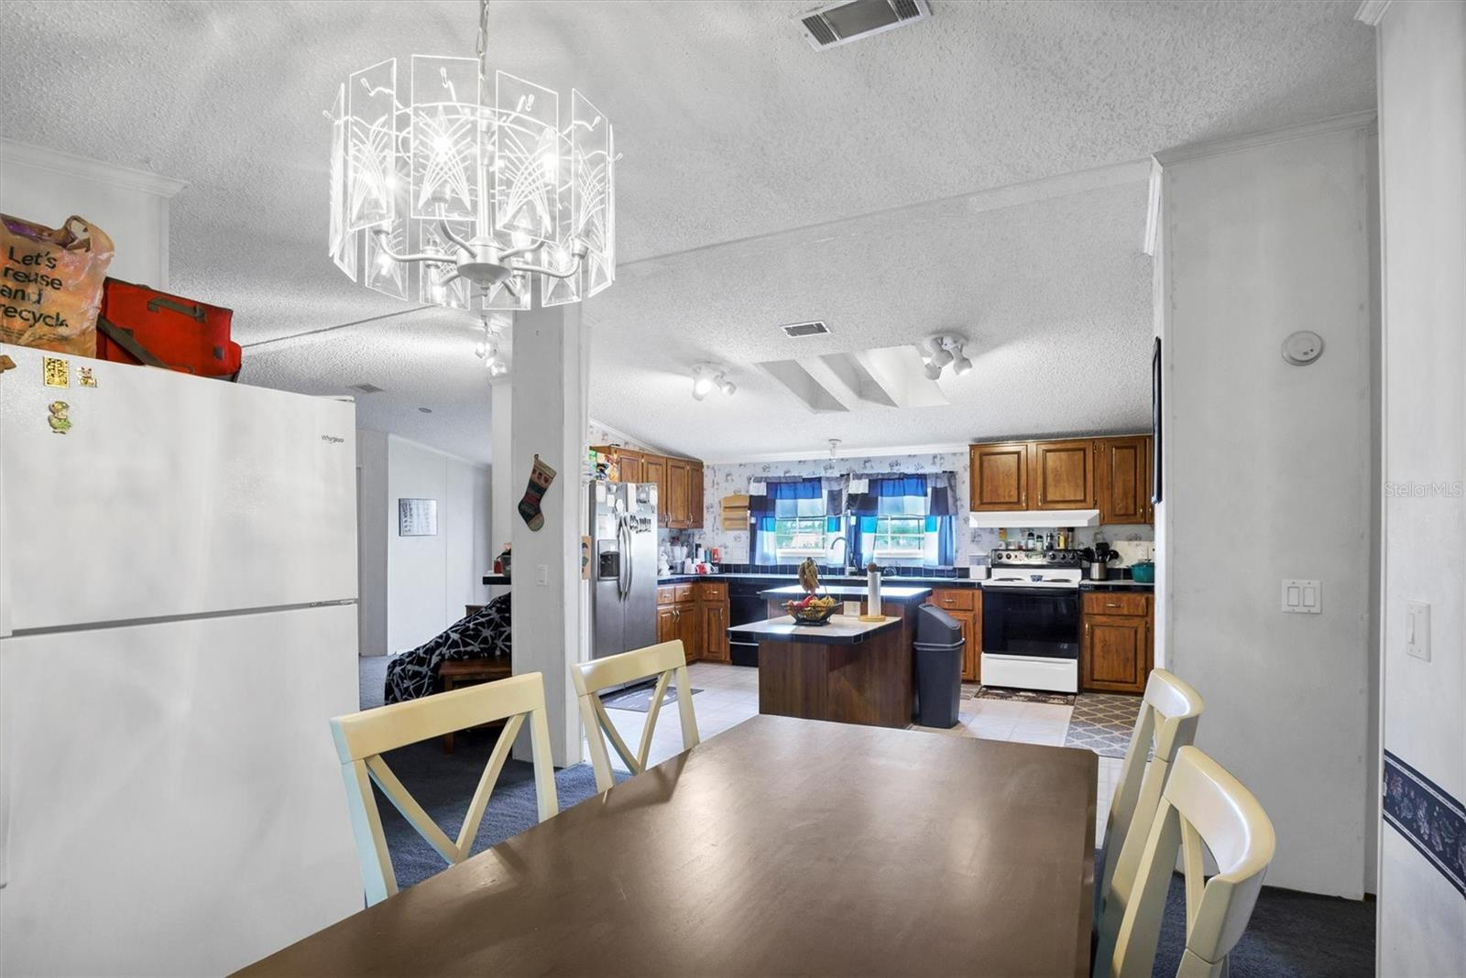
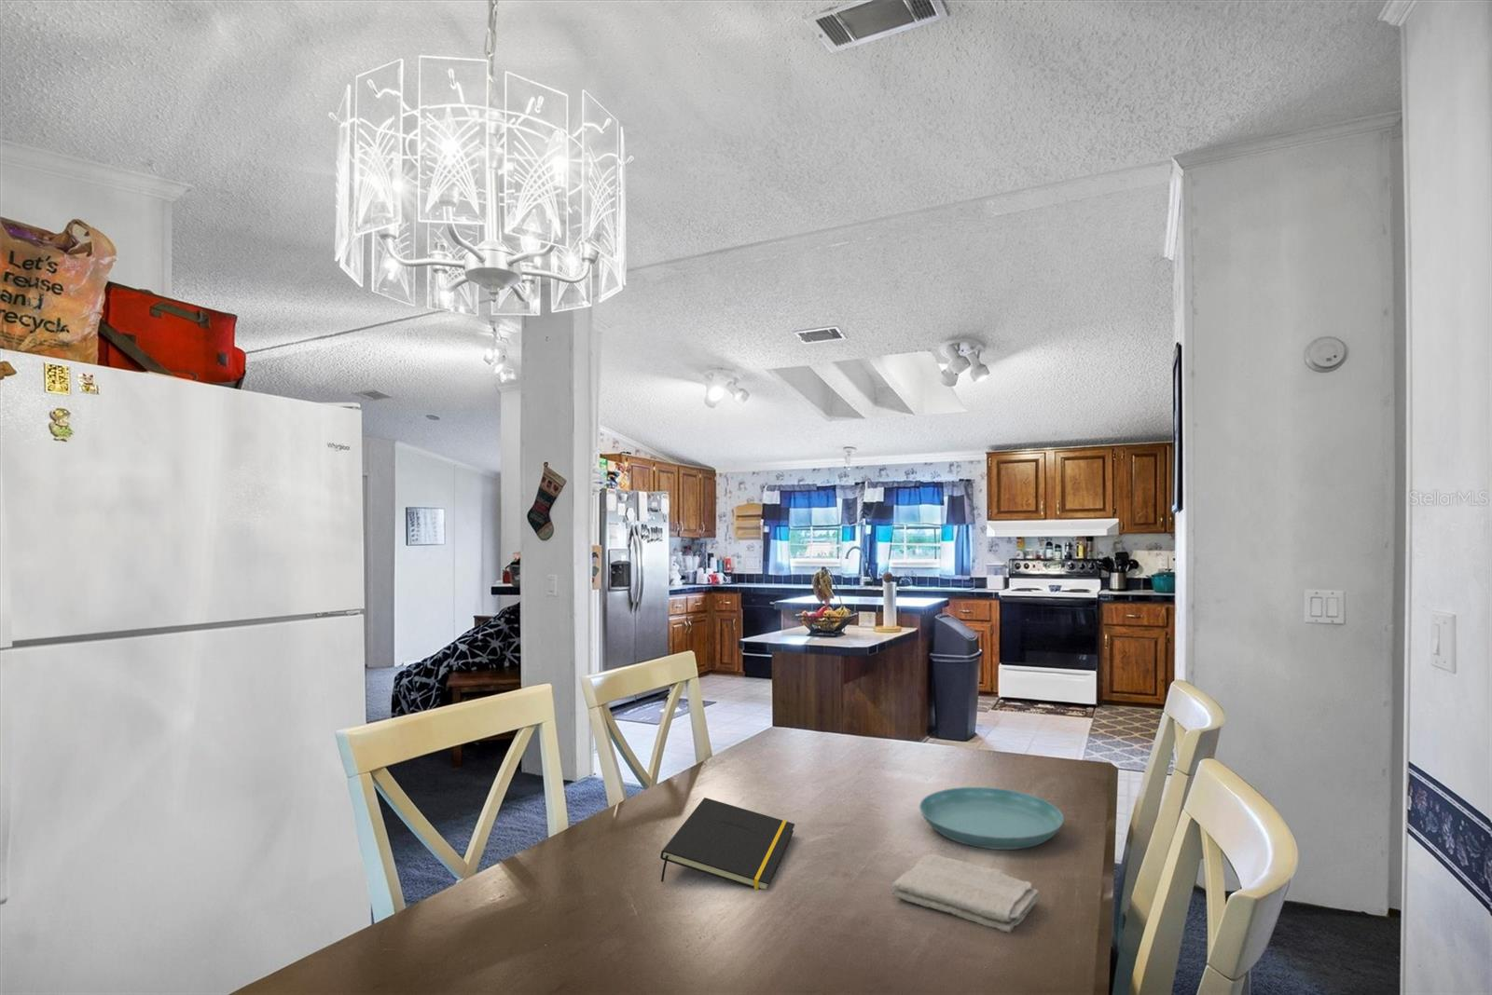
+ saucer [919,786,1065,851]
+ notepad [659,796,795,890]
+ washcloth [890,853,1040,934]
